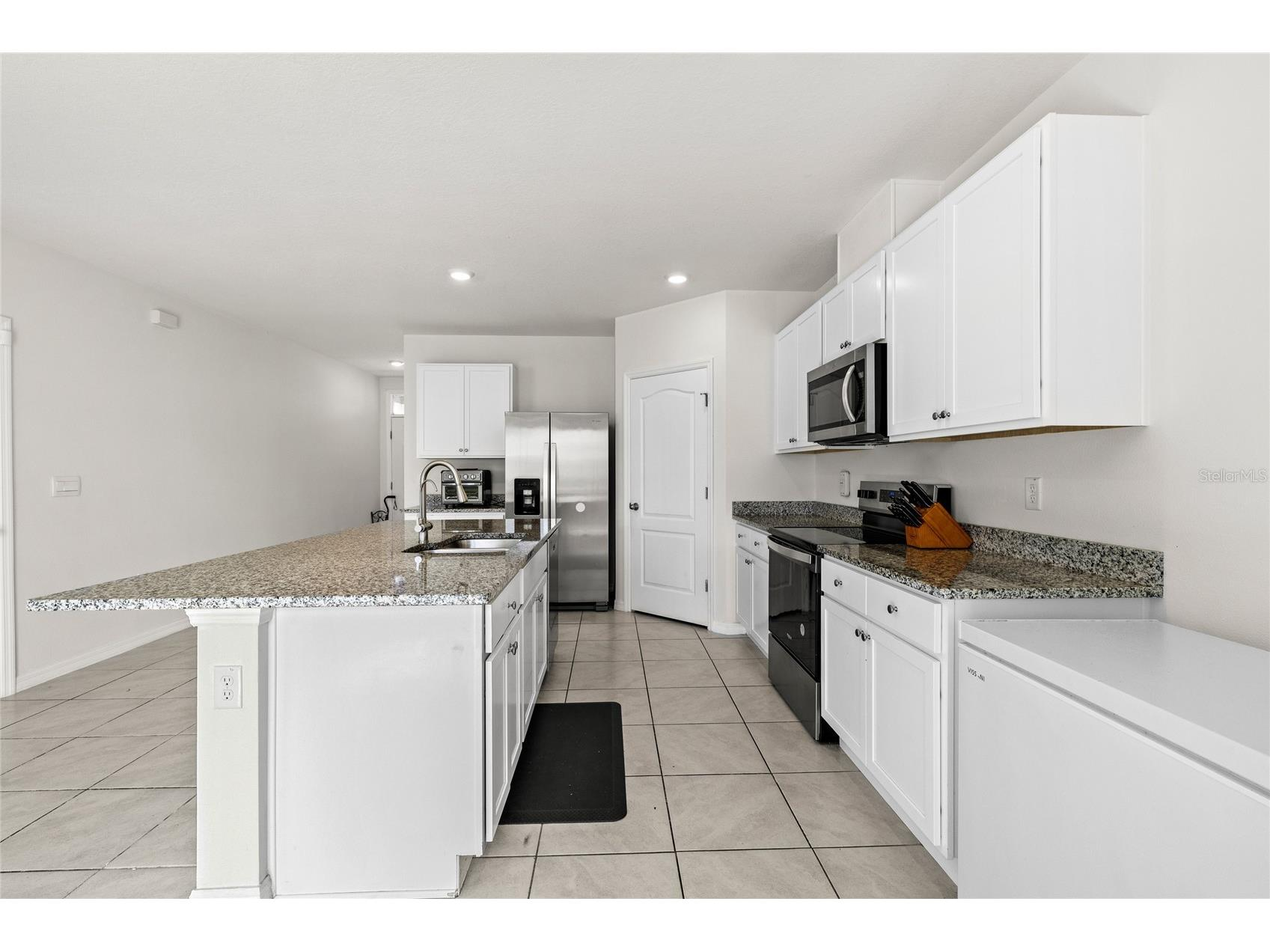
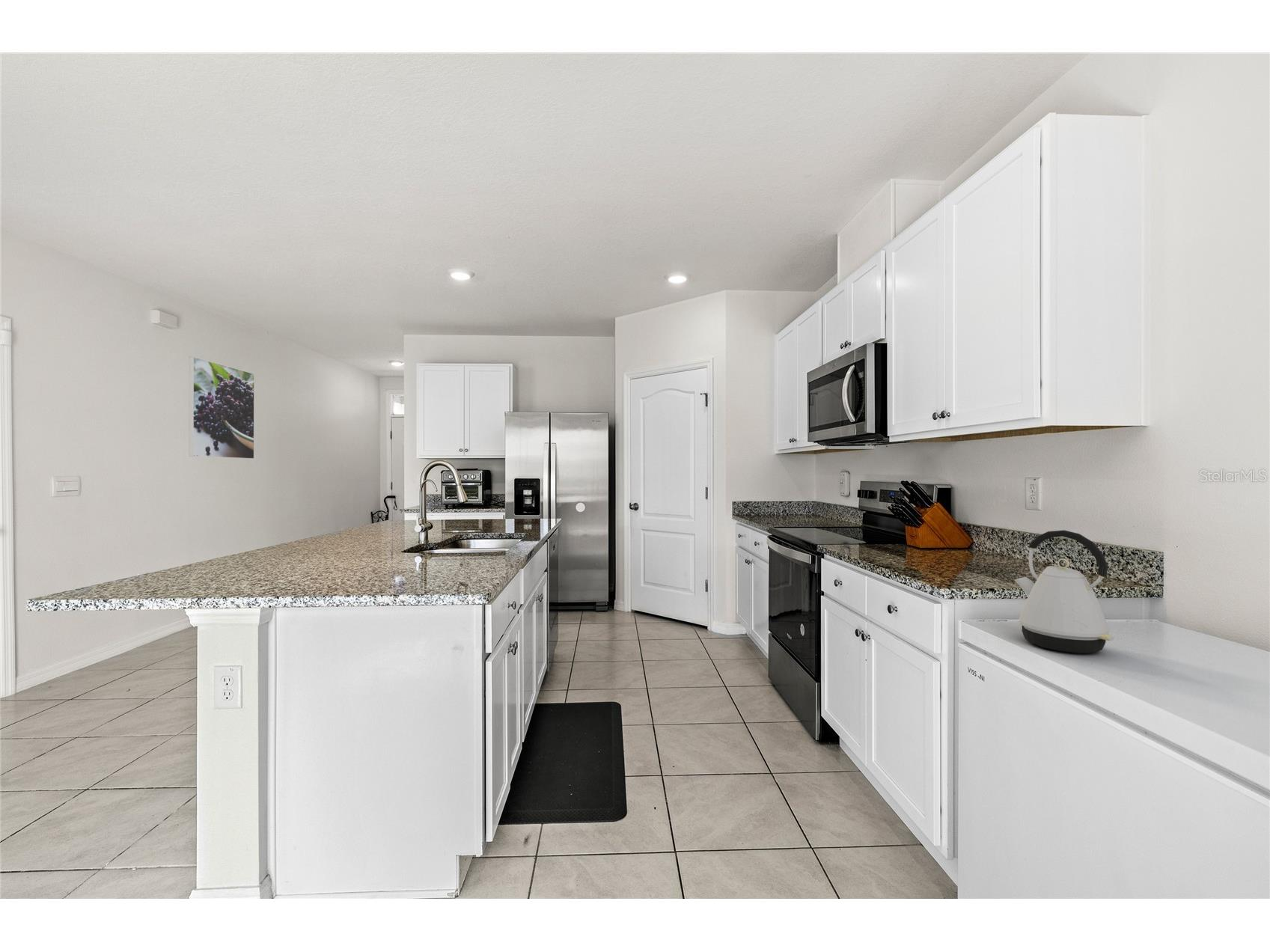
+ kettle [1014,529,1115,654]
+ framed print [189,356,255,460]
